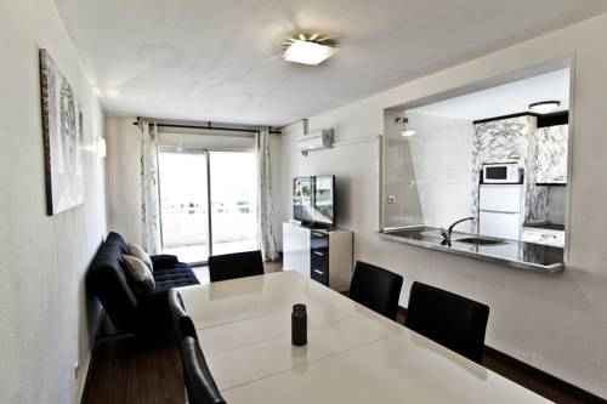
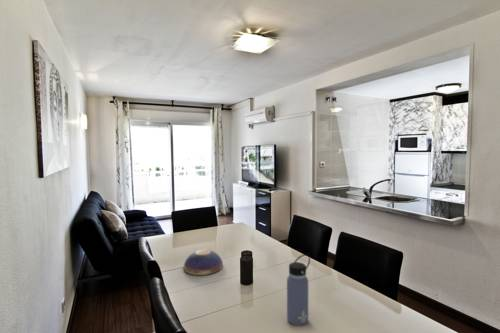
+ decorative bowl [183,249,224,276]
+ water bottle [286,253,311,327]
